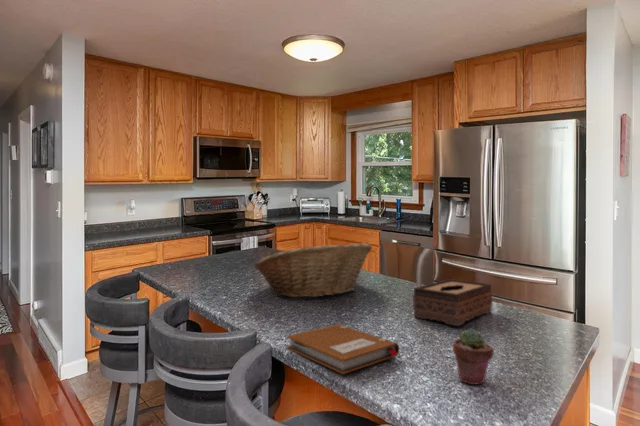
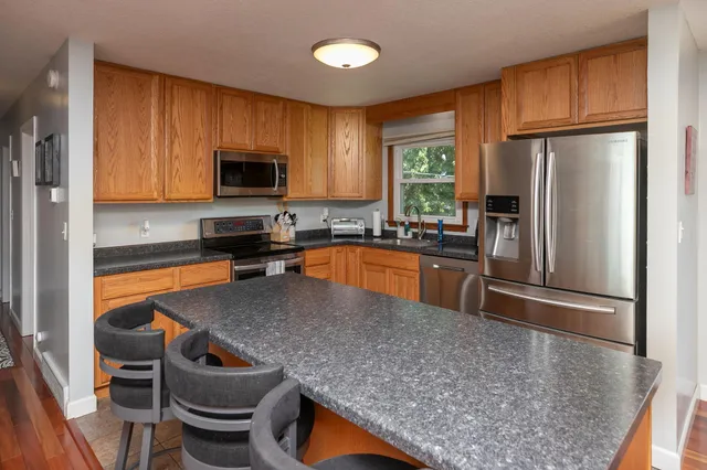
- tissue box [412,278,493,327]
- notebook [286,323,400,375]
- potted succulent [452,327,495,386]
- fruit basket [254,242,373,298]
